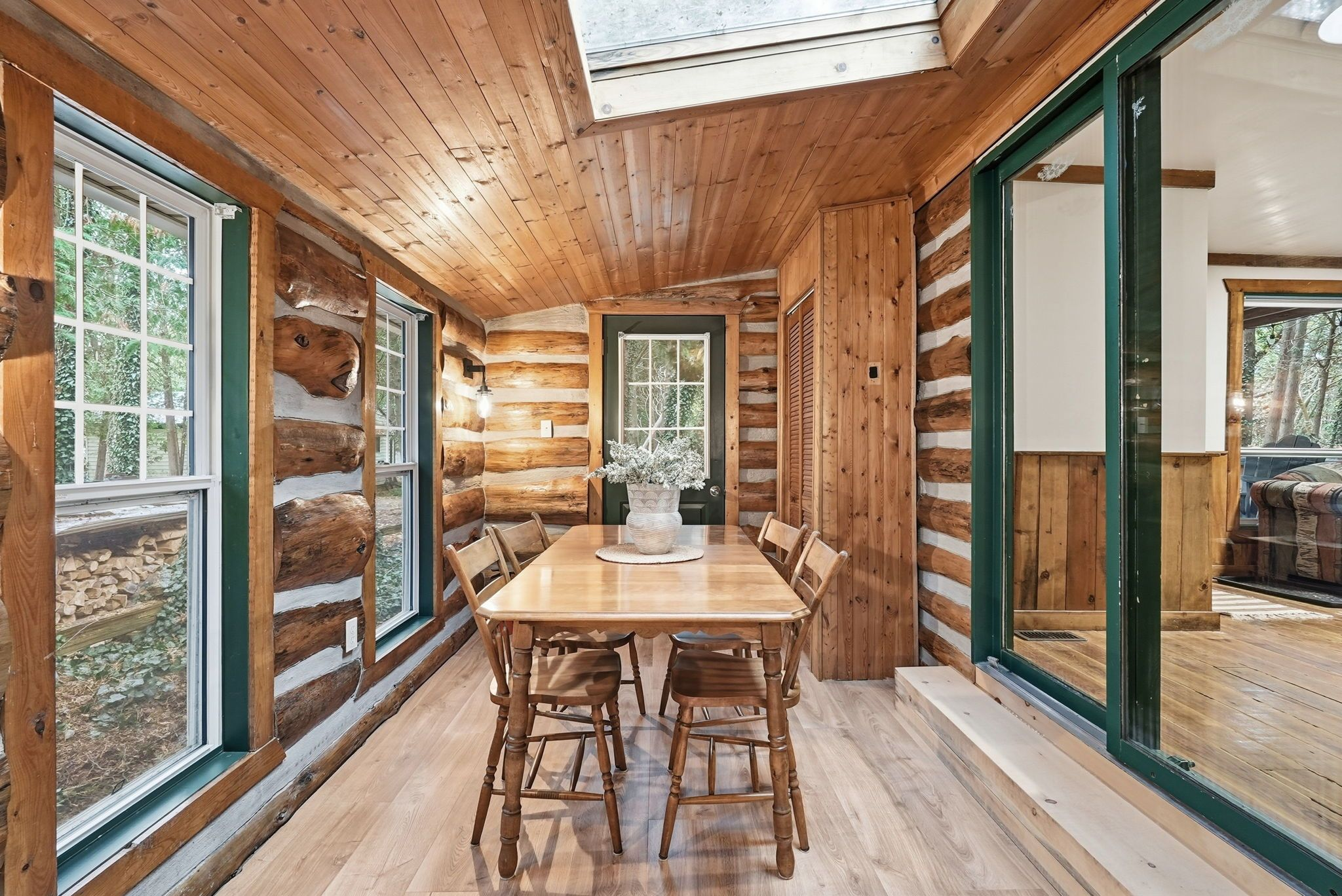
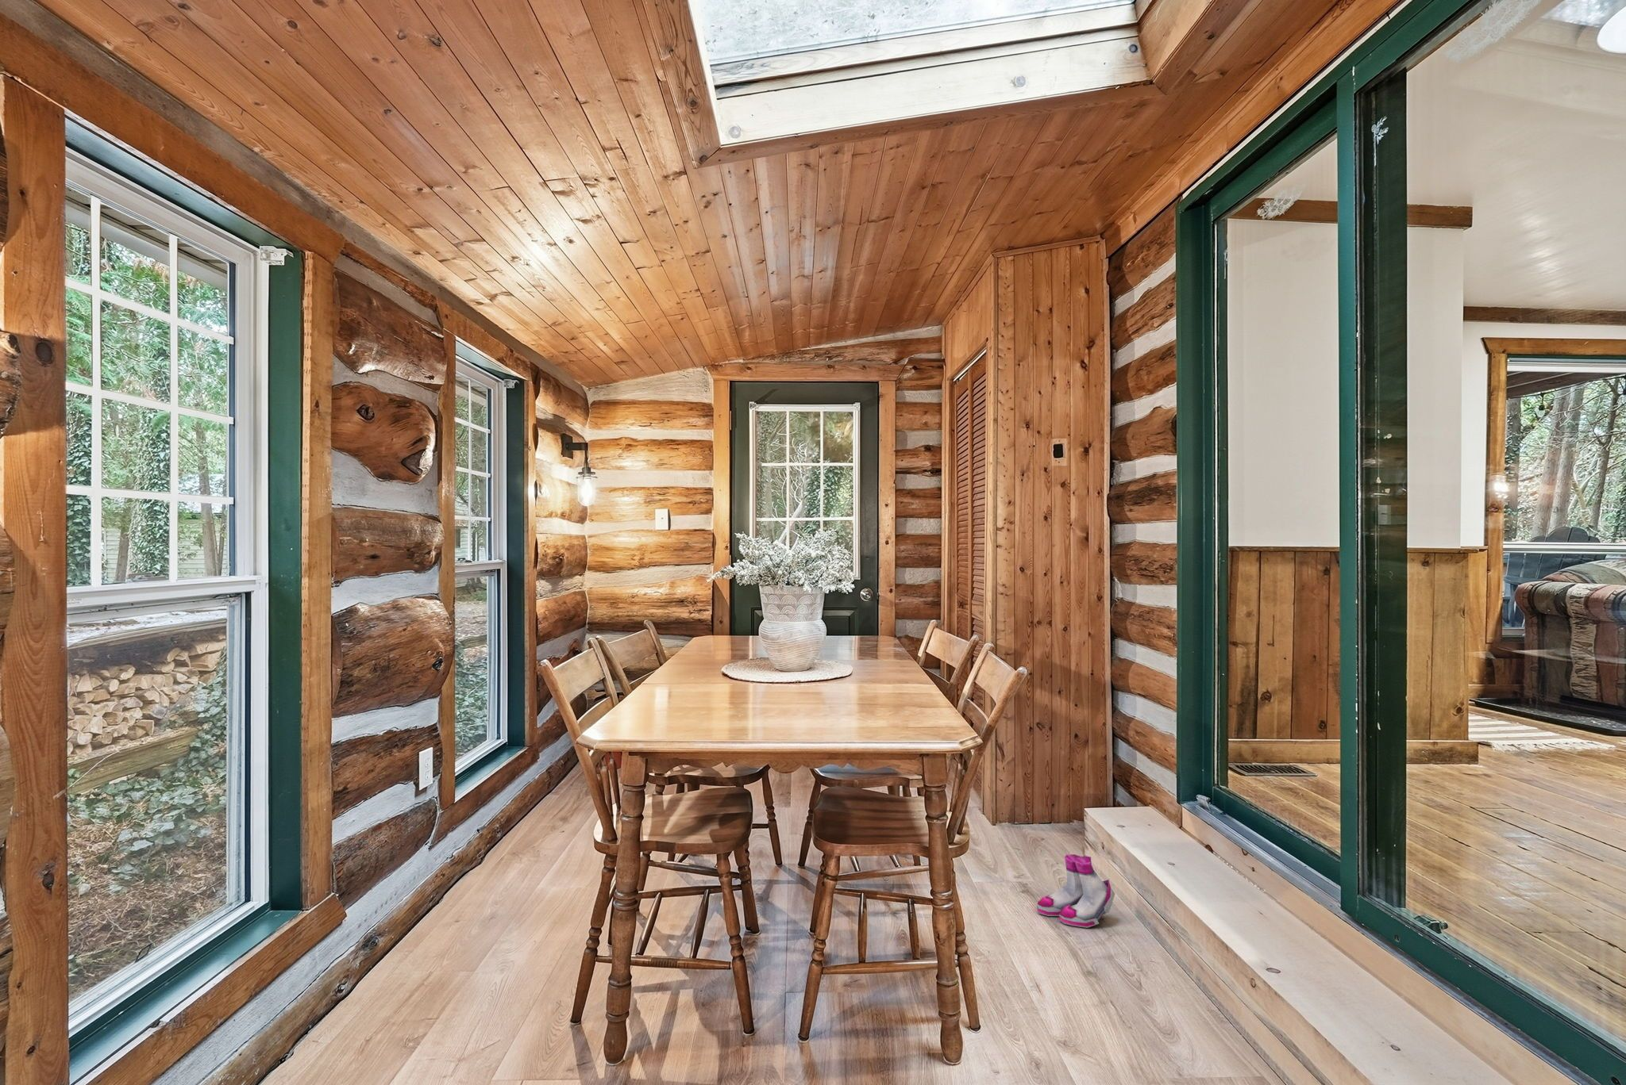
+ boots [1036,854,1116,929]
